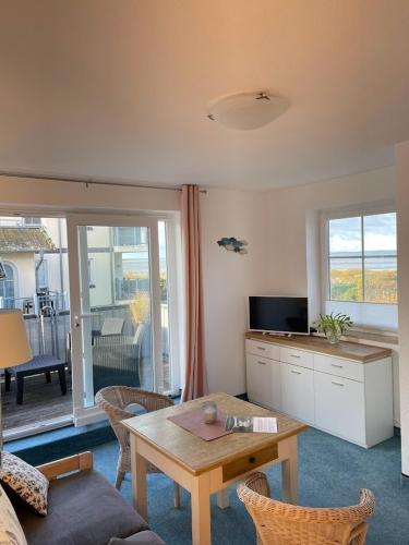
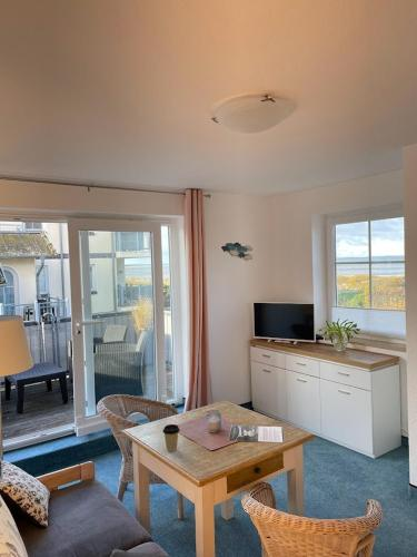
+ coffee cup [162,423,180,452]
